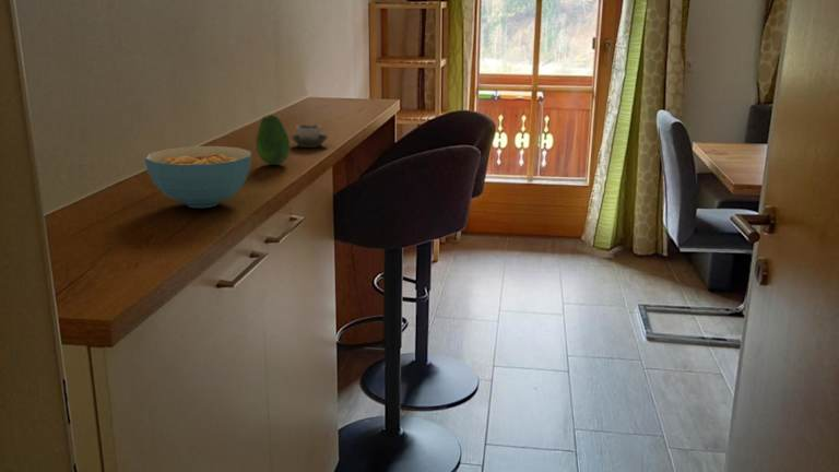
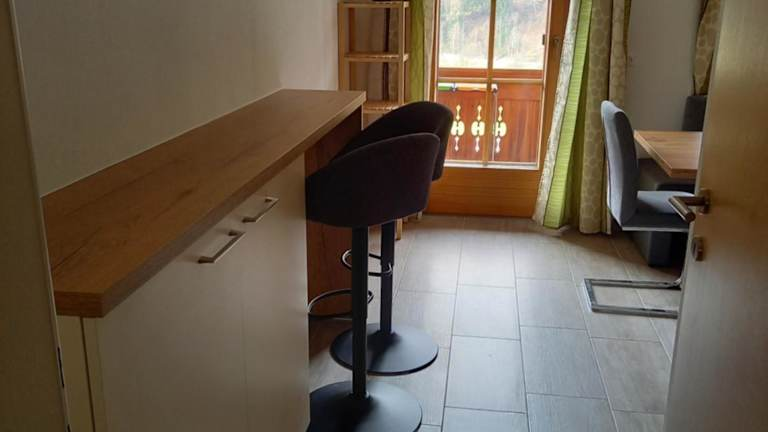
- fruit [255,114,291,166]
- cup [289,123,329,149]
- cereal bowl [144,145,252,209]
